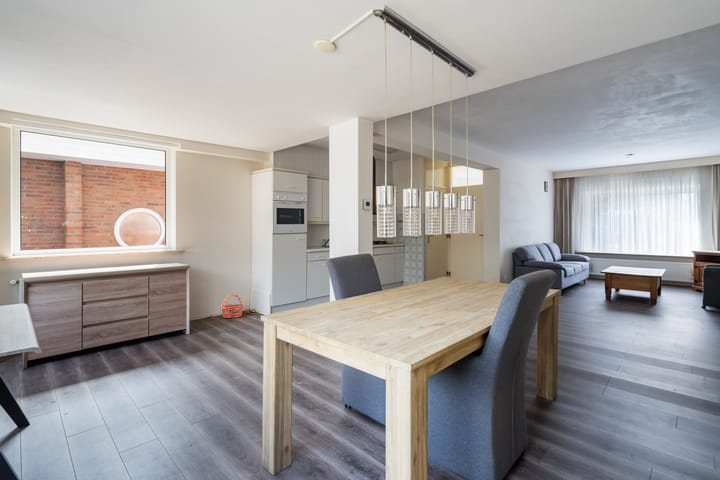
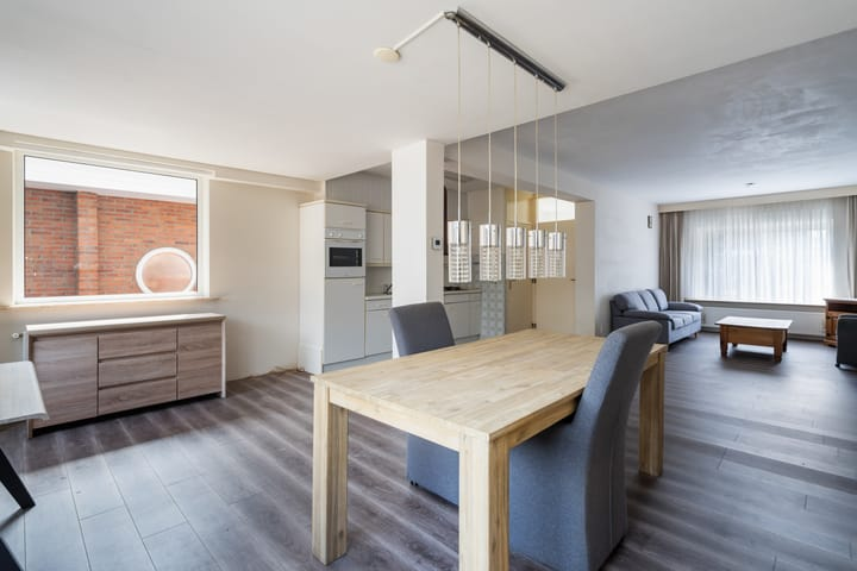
- basket [220,293,244,319]
